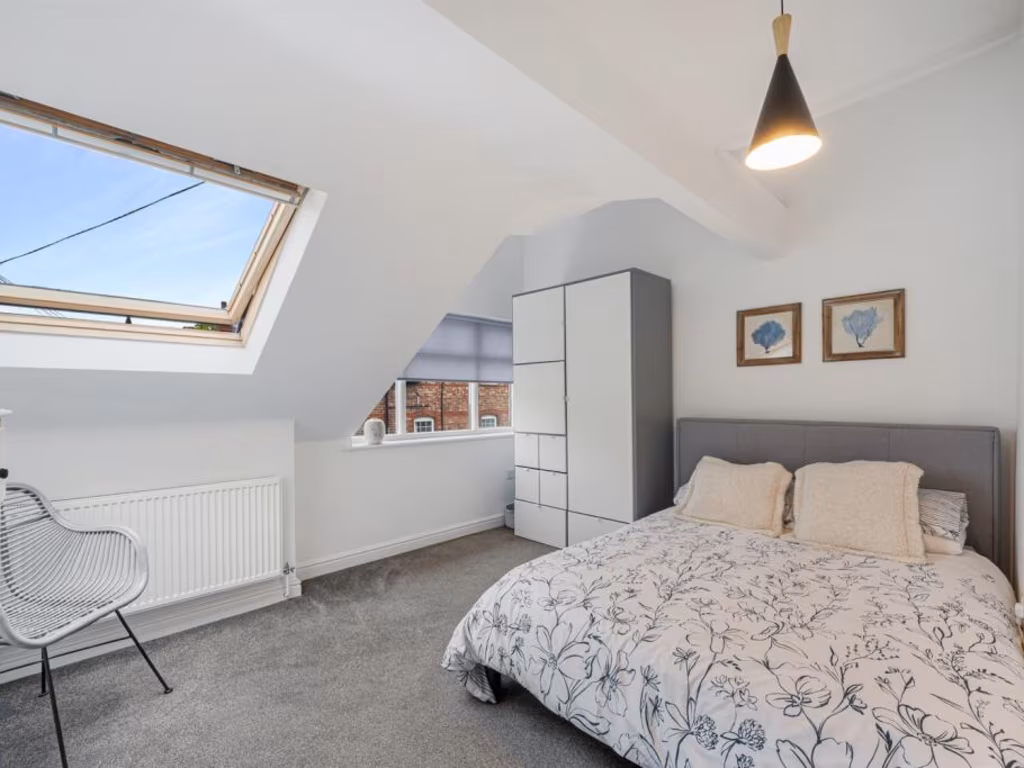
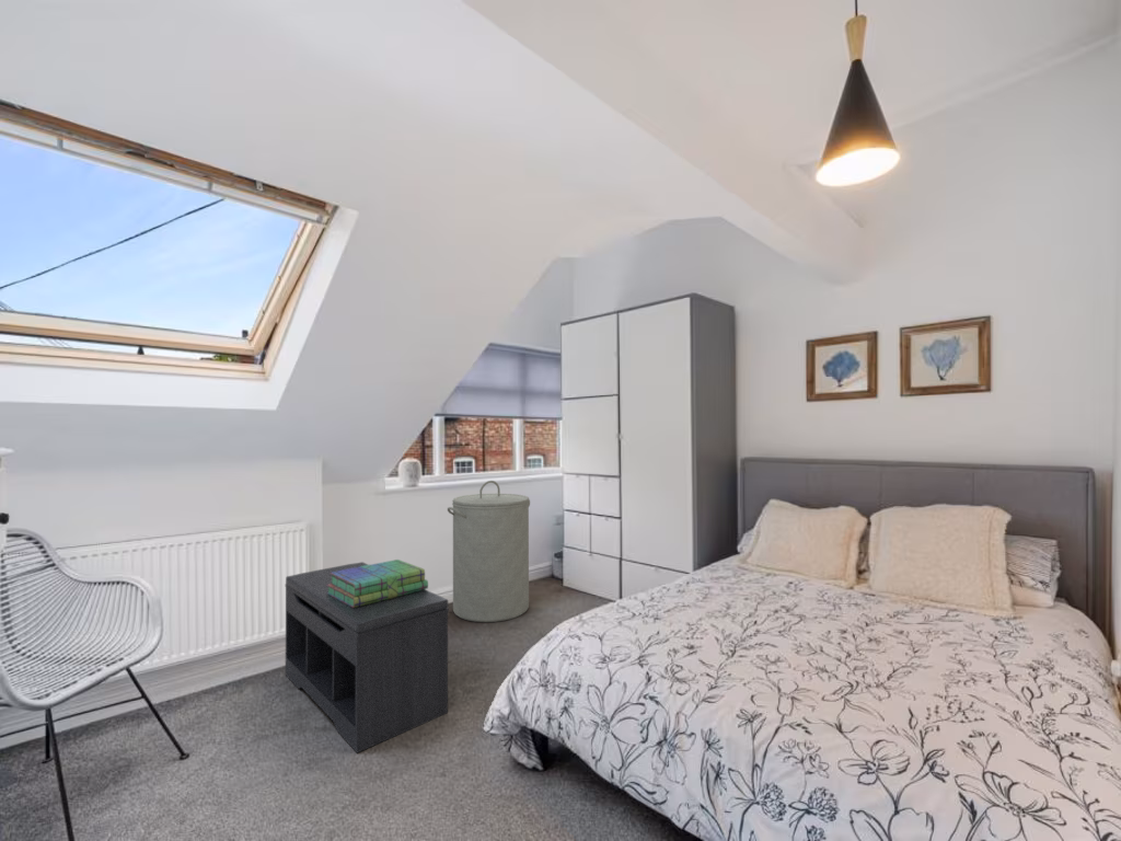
+ stack of books [327,558,429,608]
+ bench [285,561,450,754]
+ laundry hamper [447,480,531,623]
